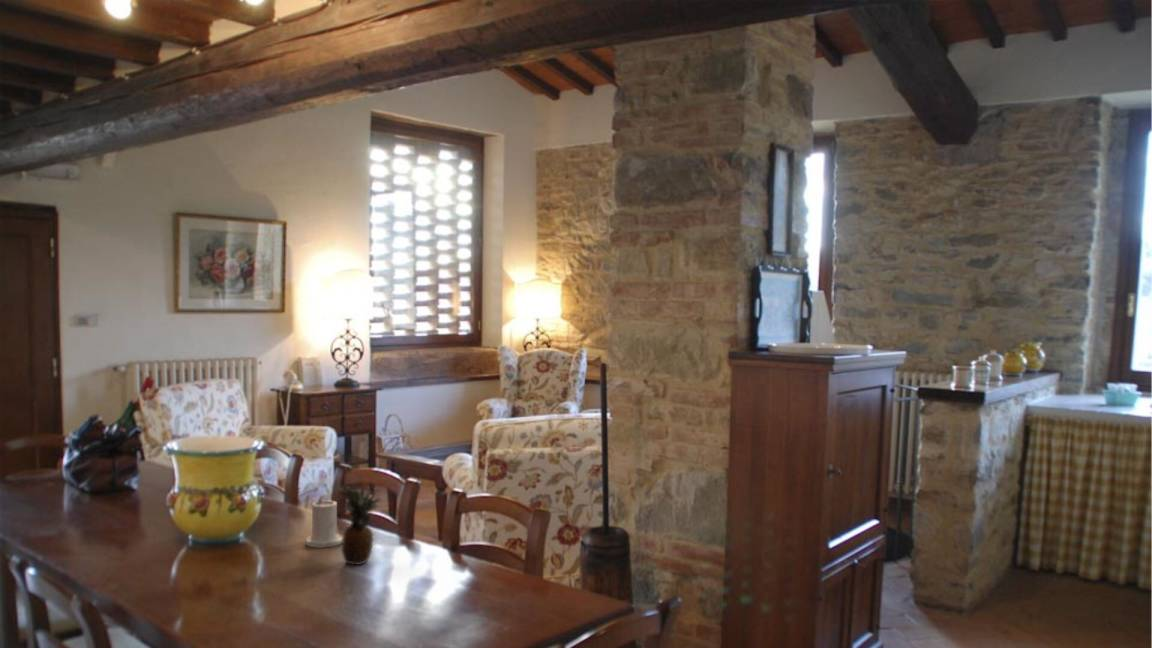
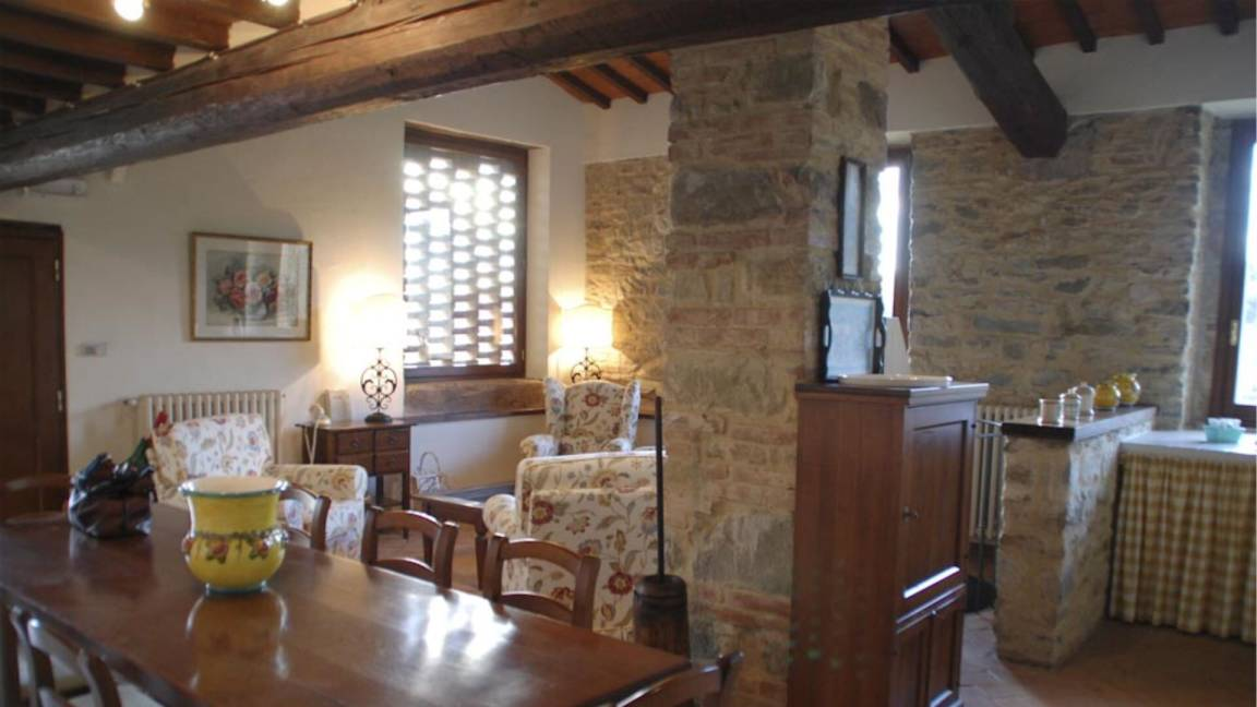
- candle [305,496,344,549]
- fruit [334,481,382,566]
